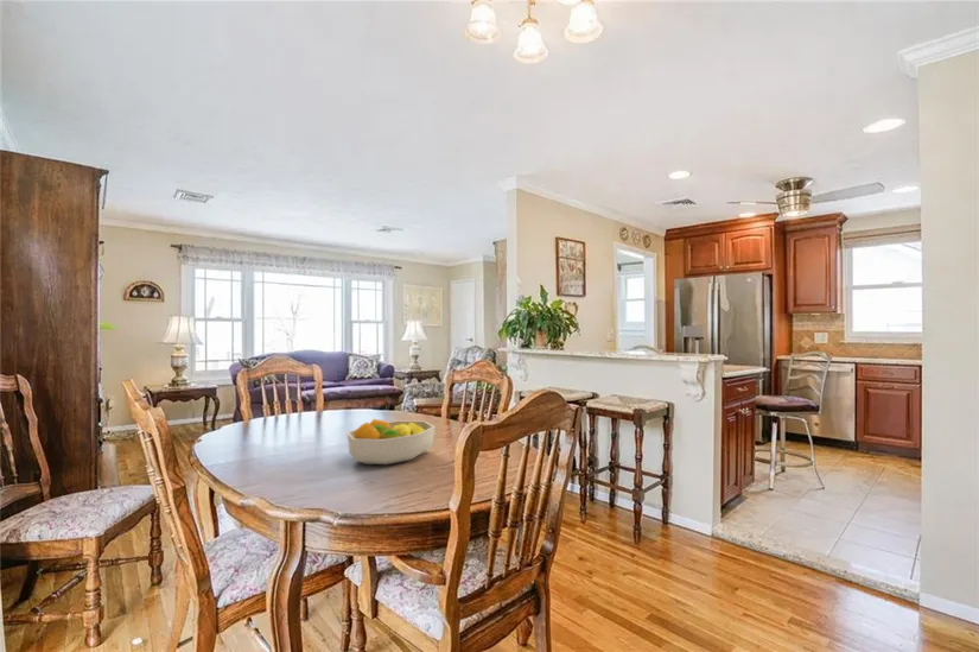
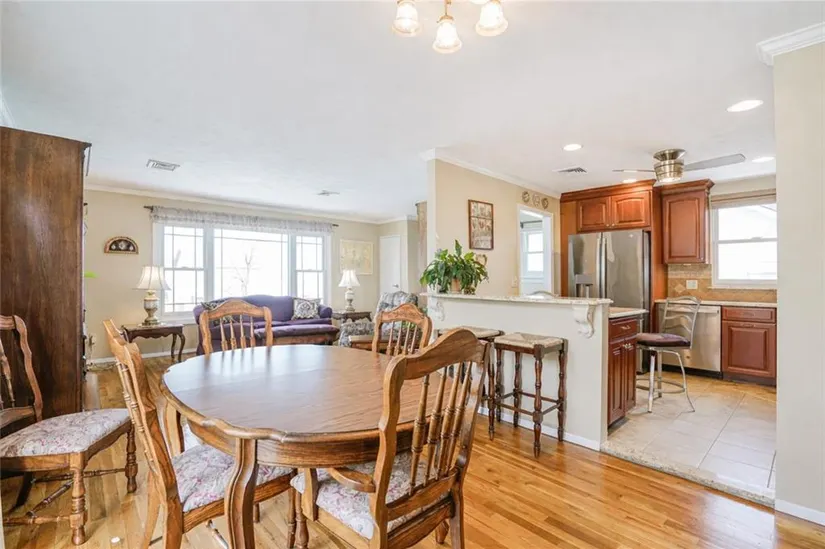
- fruit bowl [345,418,437,466]
